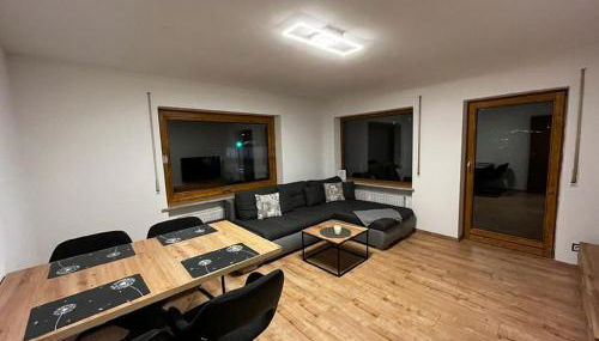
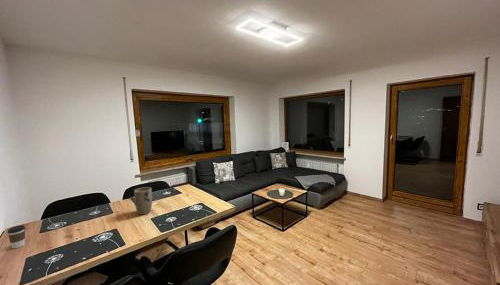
+ coffee cup [7,224,26,249]
+ plant pot [133,186,153,216]
